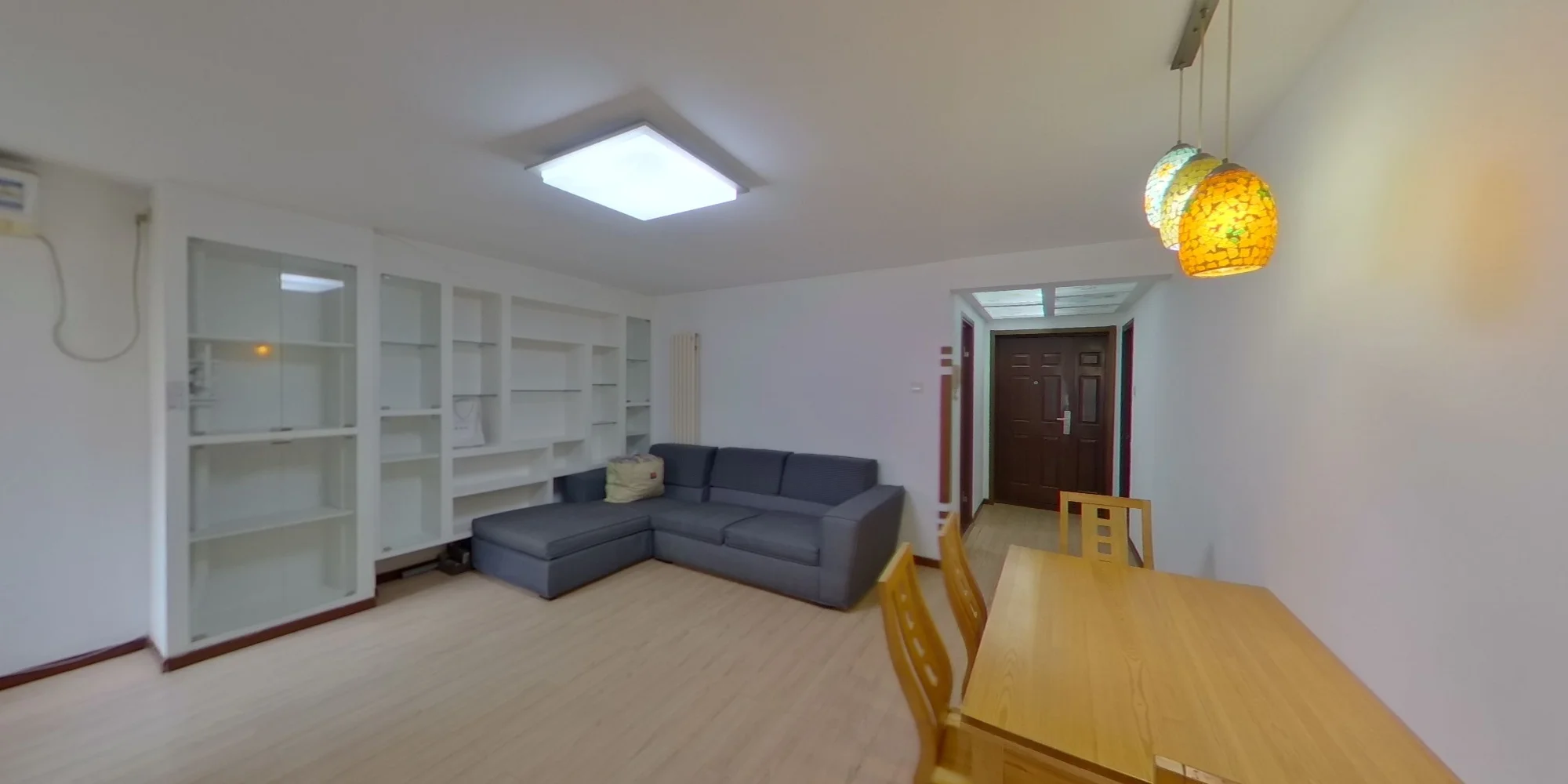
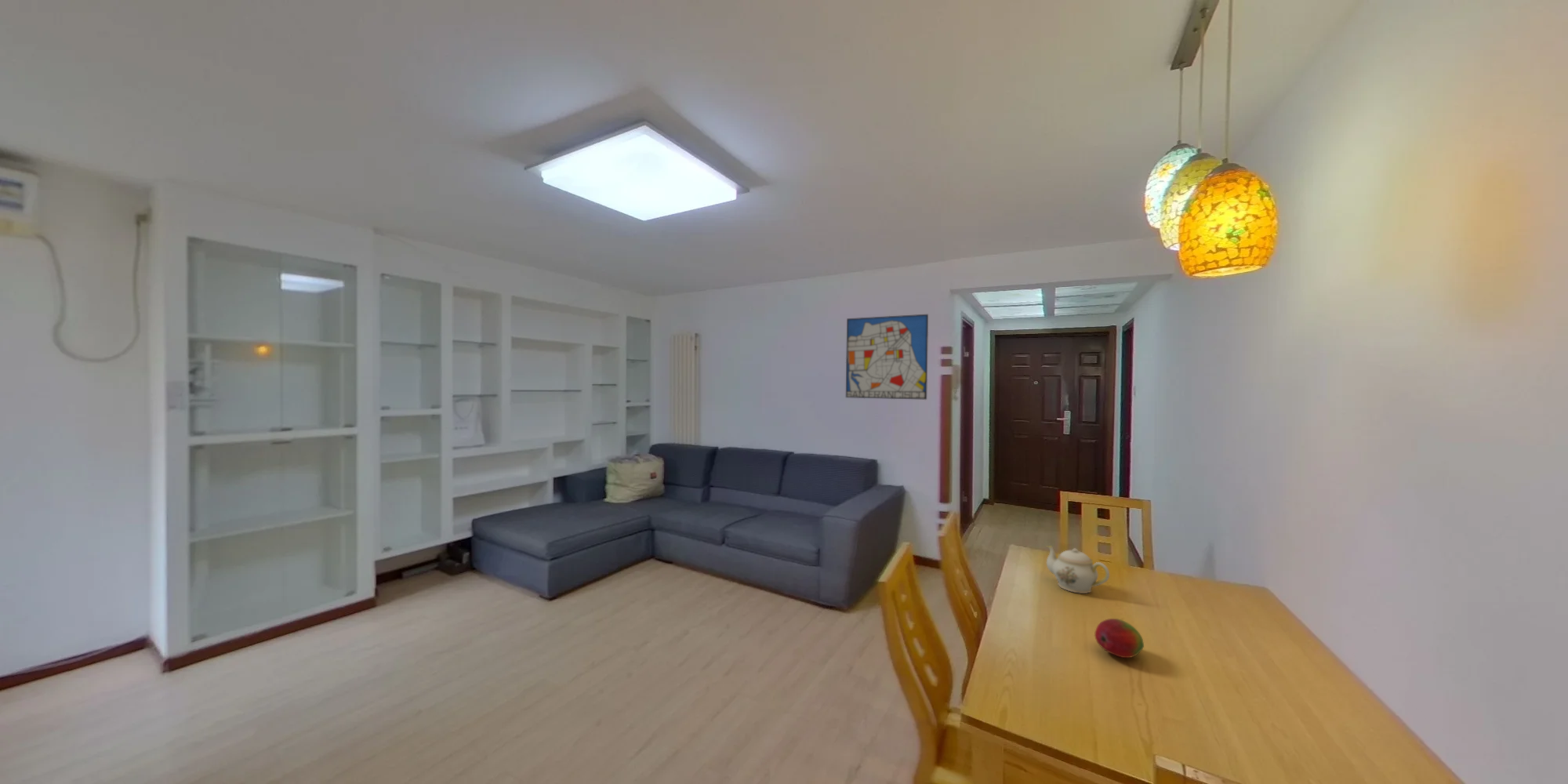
+ wall art [845,314,929,401]
+ teapot [1046,545,1110,594]
+ fruit [1094,618,1145,659]
